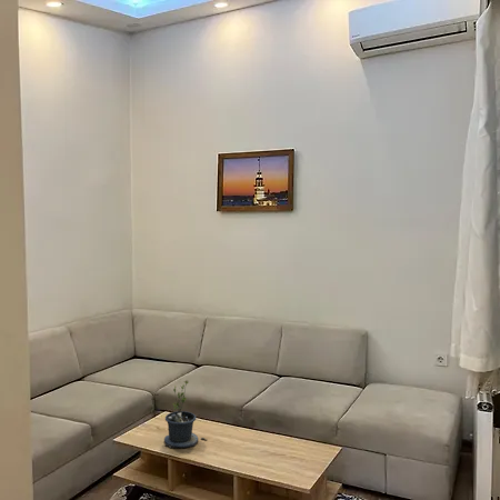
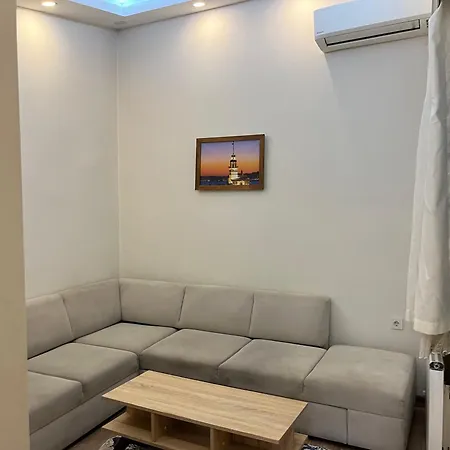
- potted plant [163,380,209,449]
